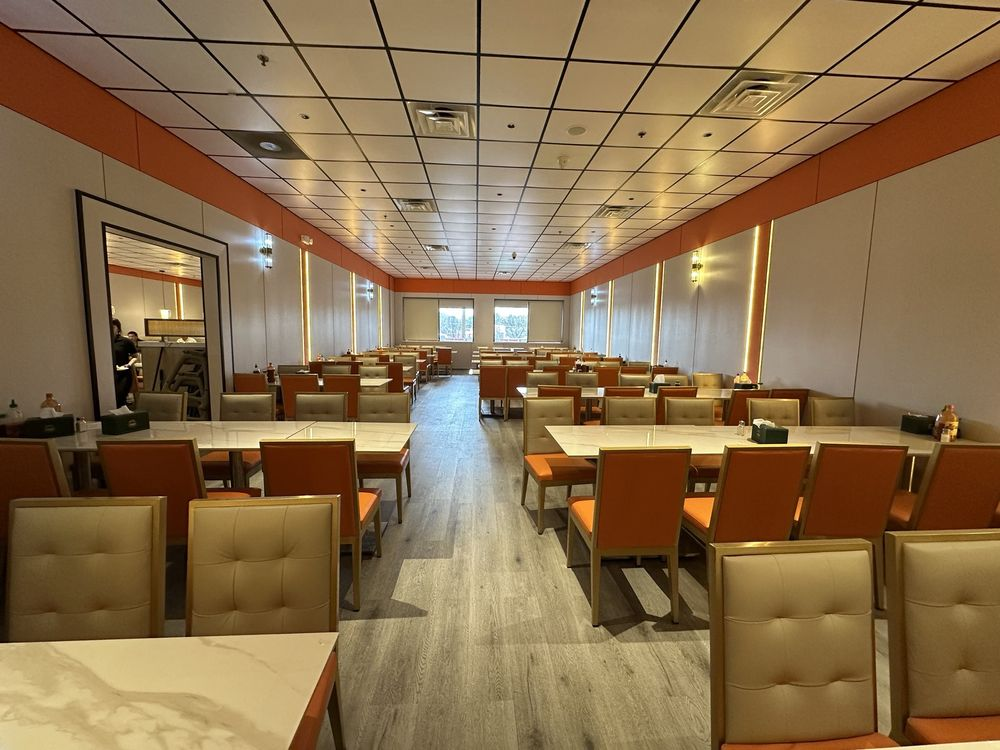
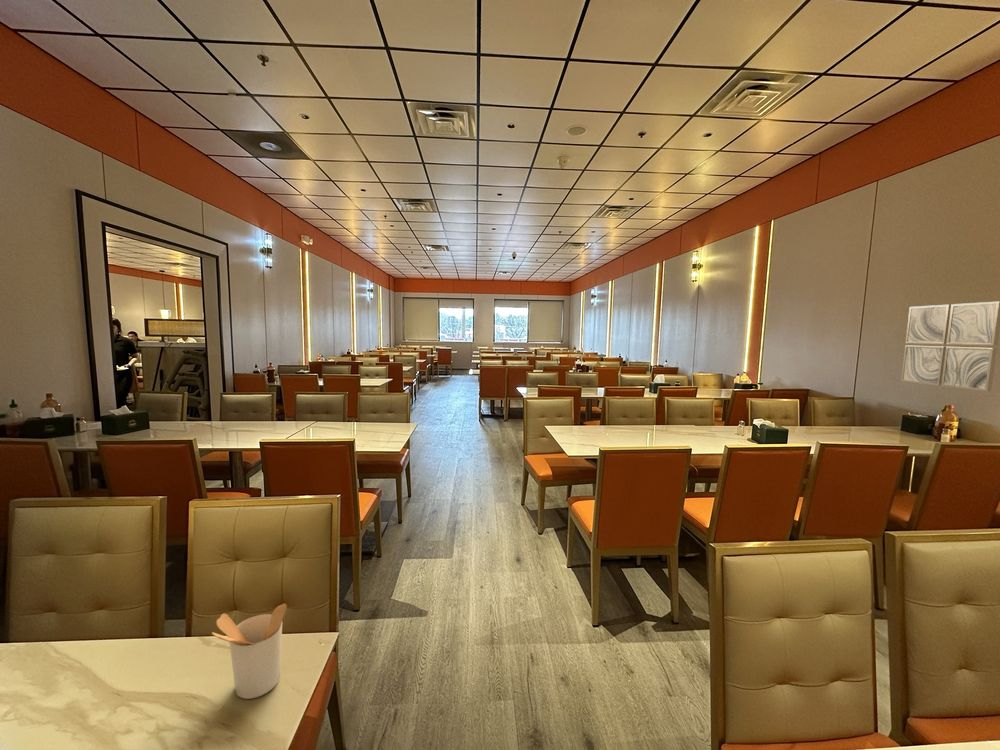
+ wall art [900,301,1000,392]
+ utensil holder [211,603,288,700]
